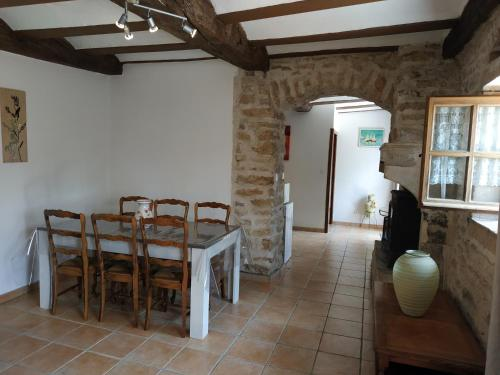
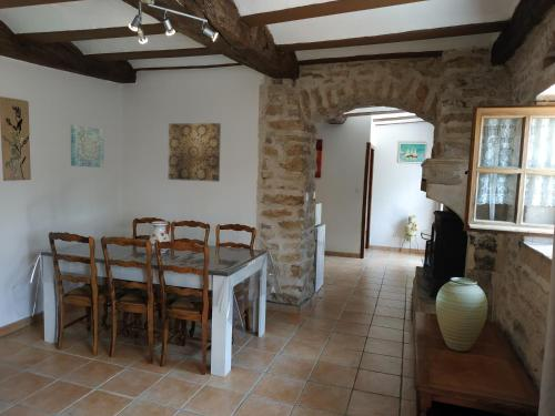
+ wall art [168,122,222,183]
+ wall art [70,123,104,169]
